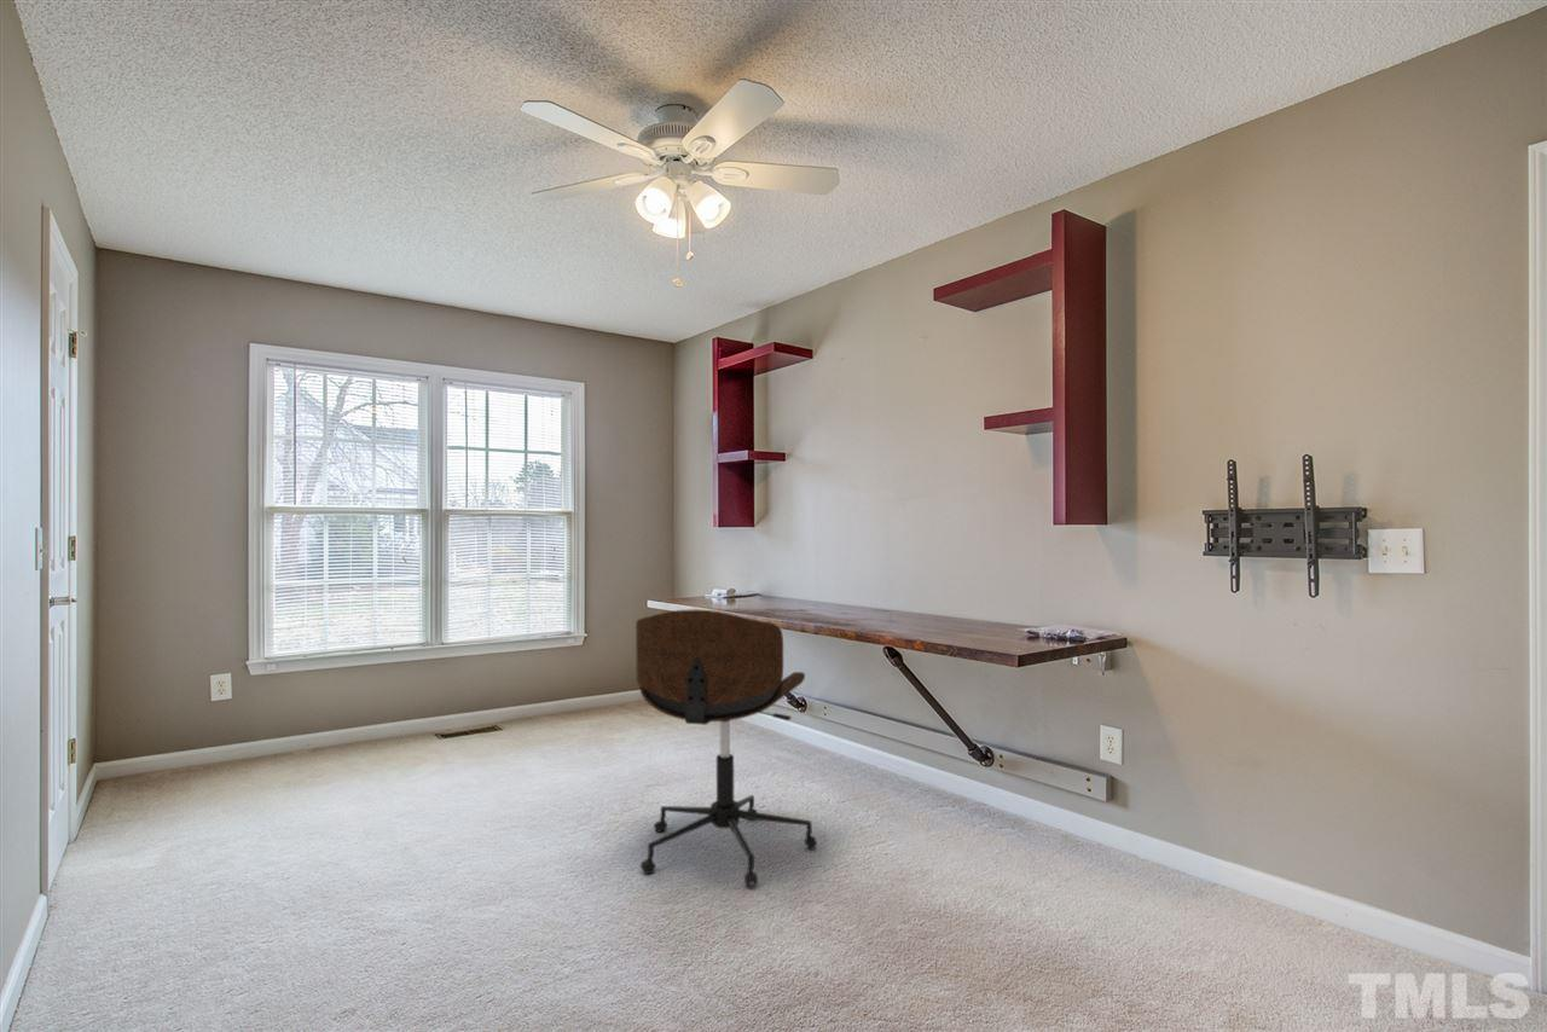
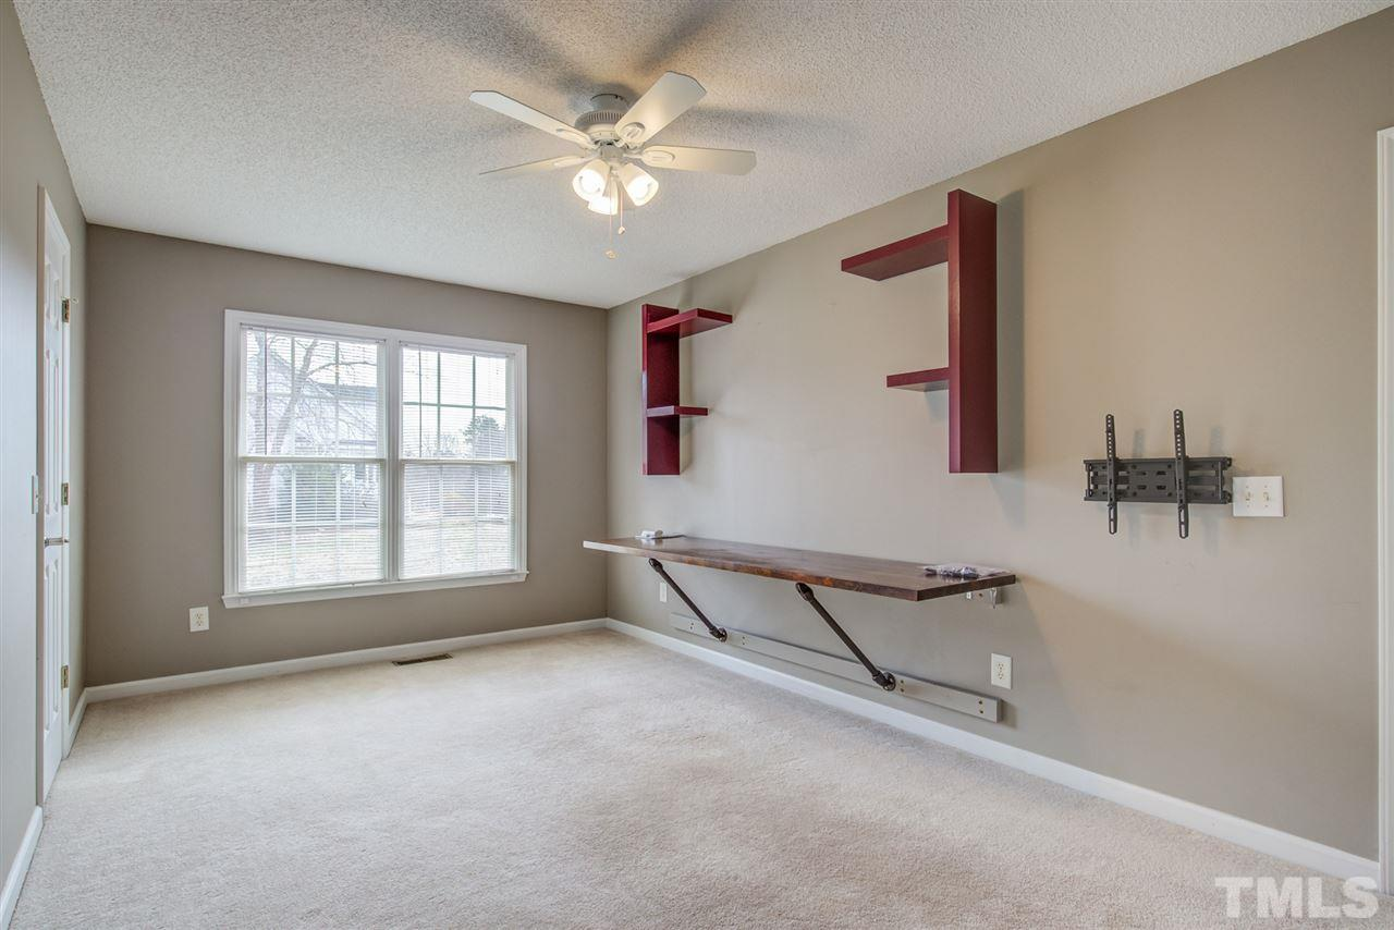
- office chair [635,609,818,888]
